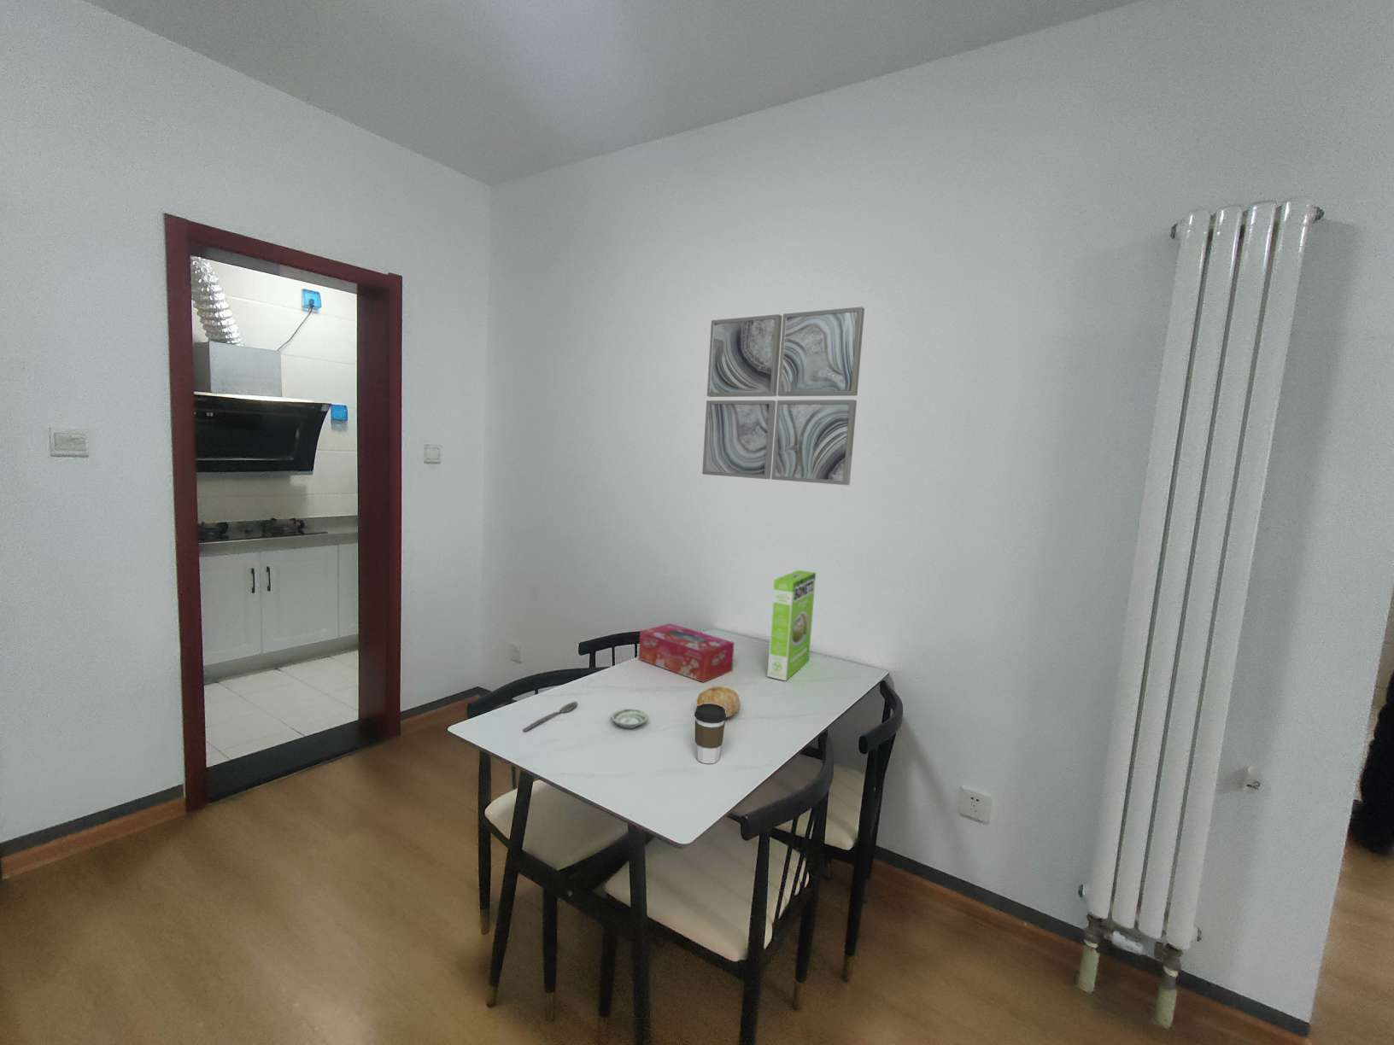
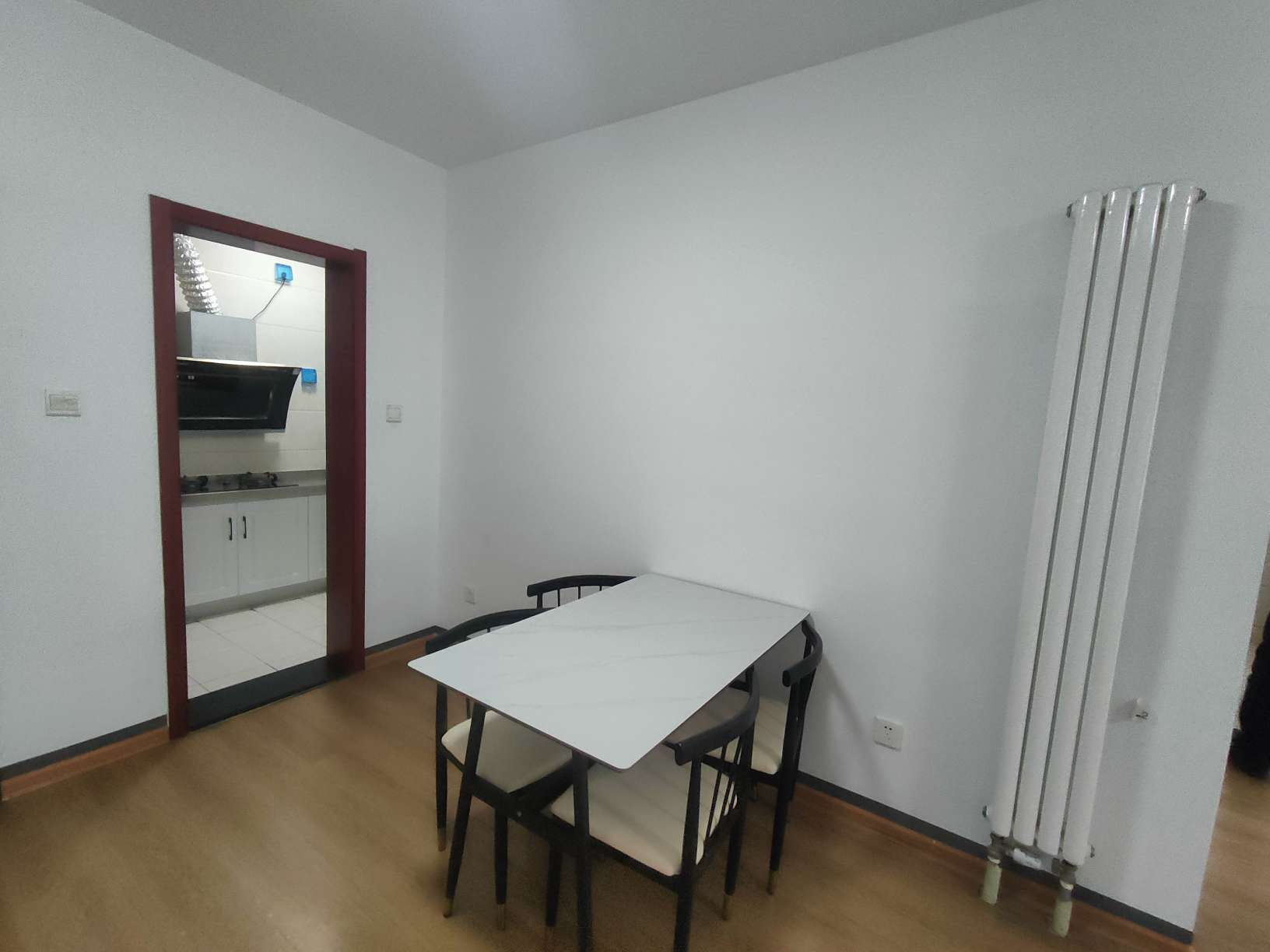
- spoon [521,701,578,732]
- cake mix box [766,570,817,682]
- fruit [696,686,741,719]
- tissue box [638,622,735,683]
- wall art [701,305,865,486]
- saucer [610,708,649,729]
- coffee cup [694,704,727,764]
